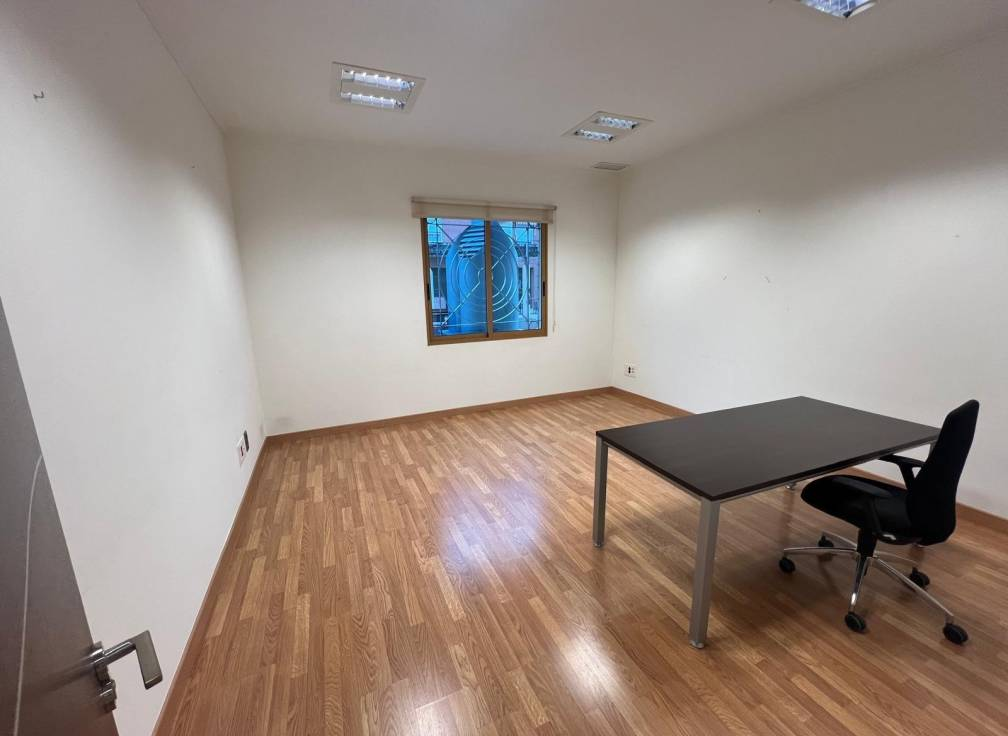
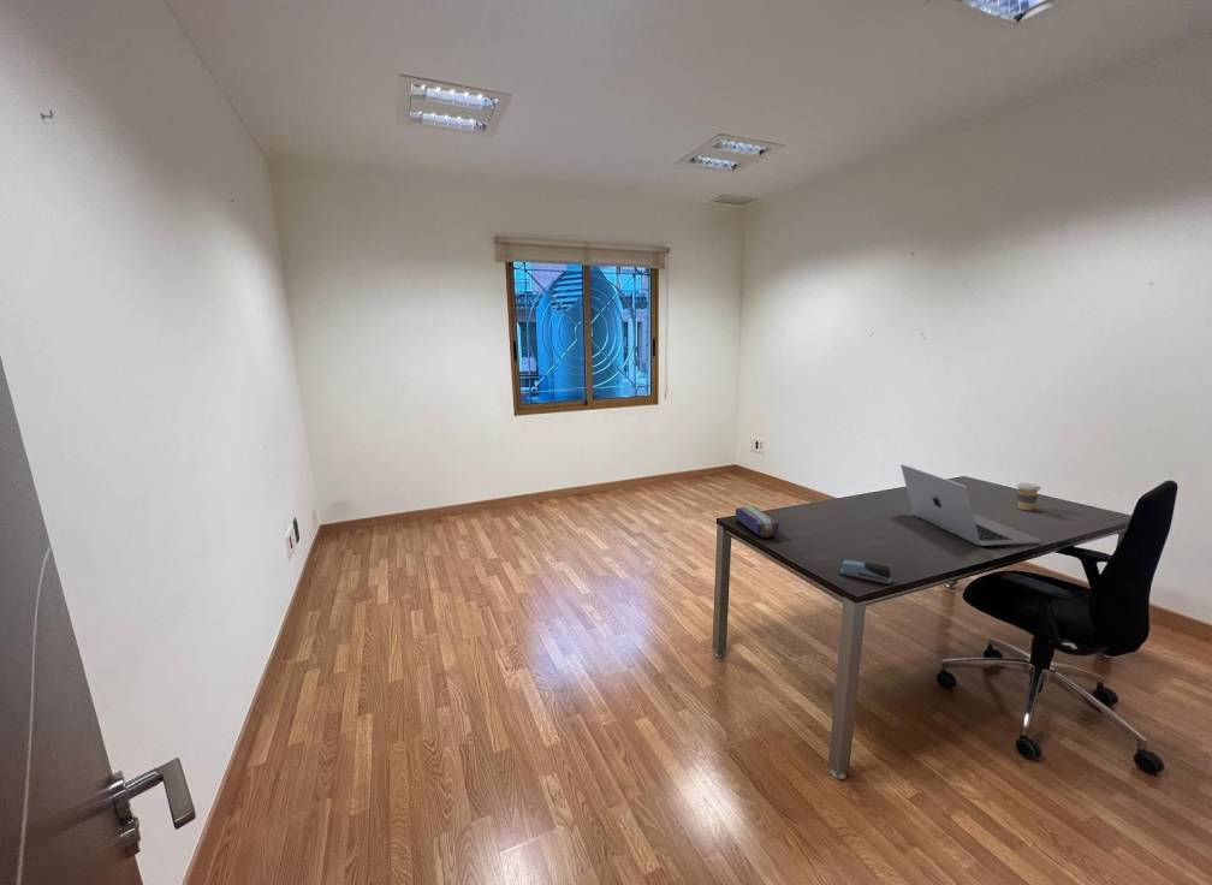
+ stapler [838,559,893,586]
+ pencil case [735,505,780,539]
+ coffee cup [1015,482,1042,511]
+ laptop [899,463,1042,547]
